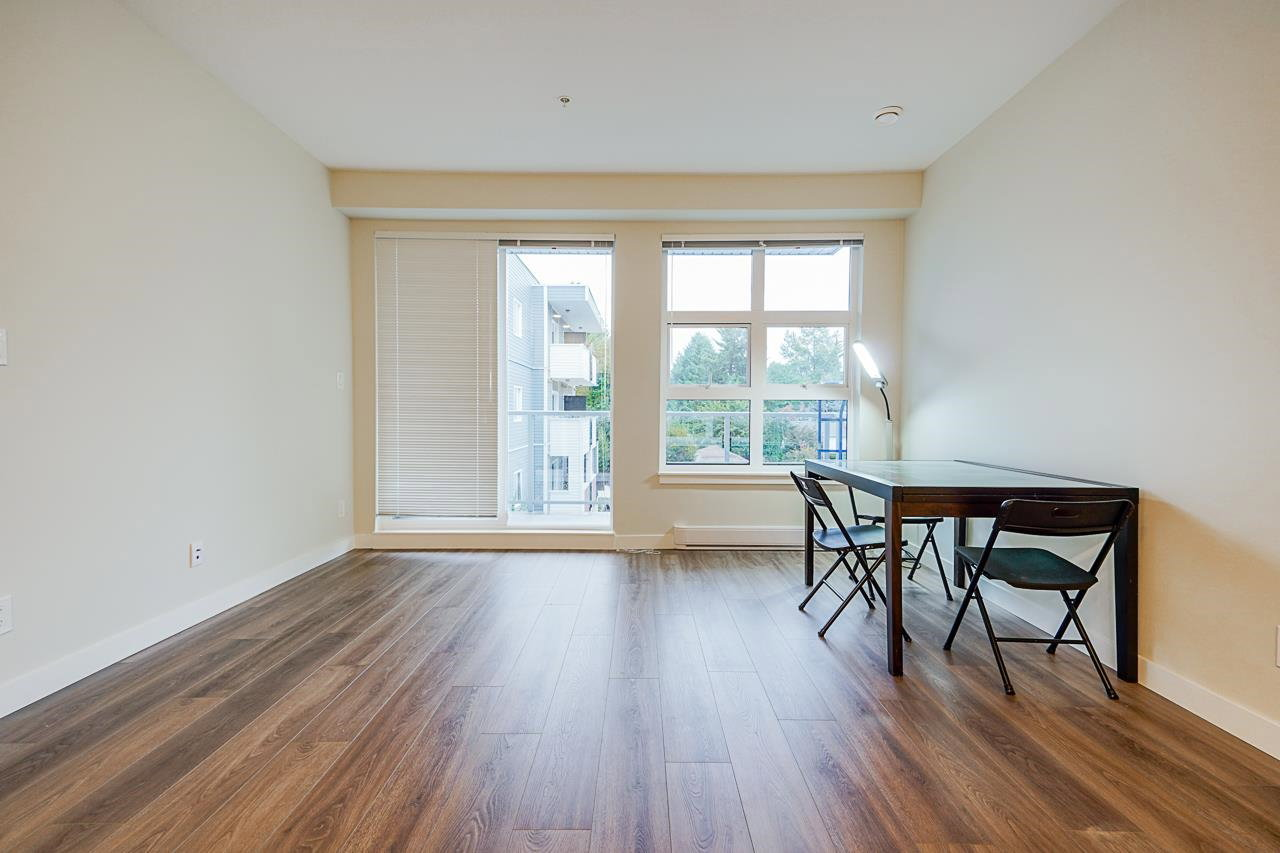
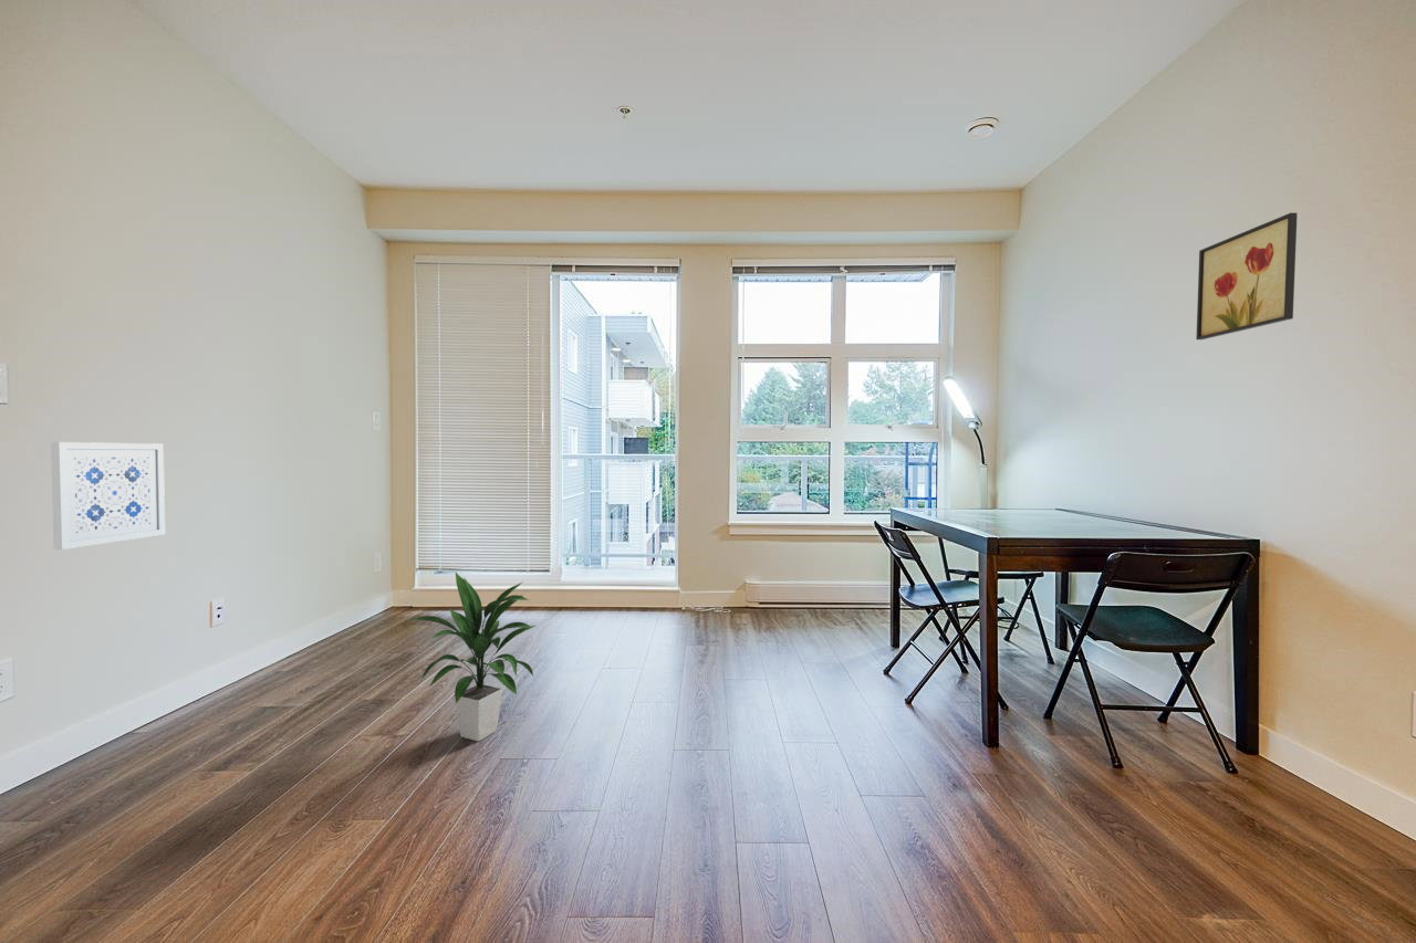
+ wall art [50,441,166,551]
+ indoor plant [405,572,537,742]
+ wall art [1195,211,1299,340]
